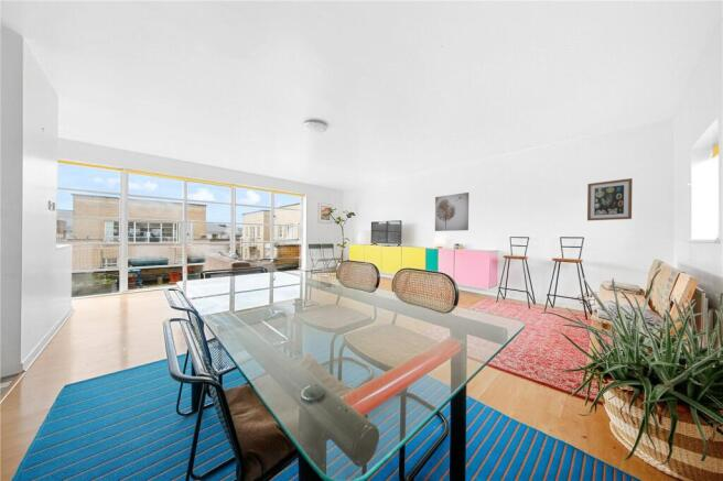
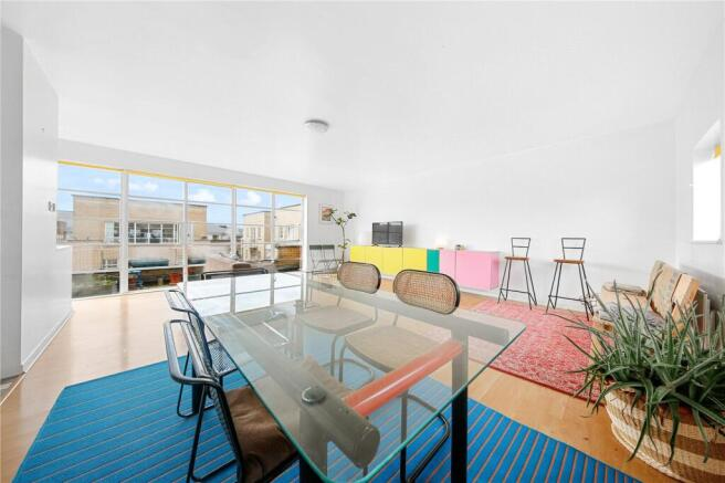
- wall art [434,192,470,232]
- wall art [586,177,634,221]
